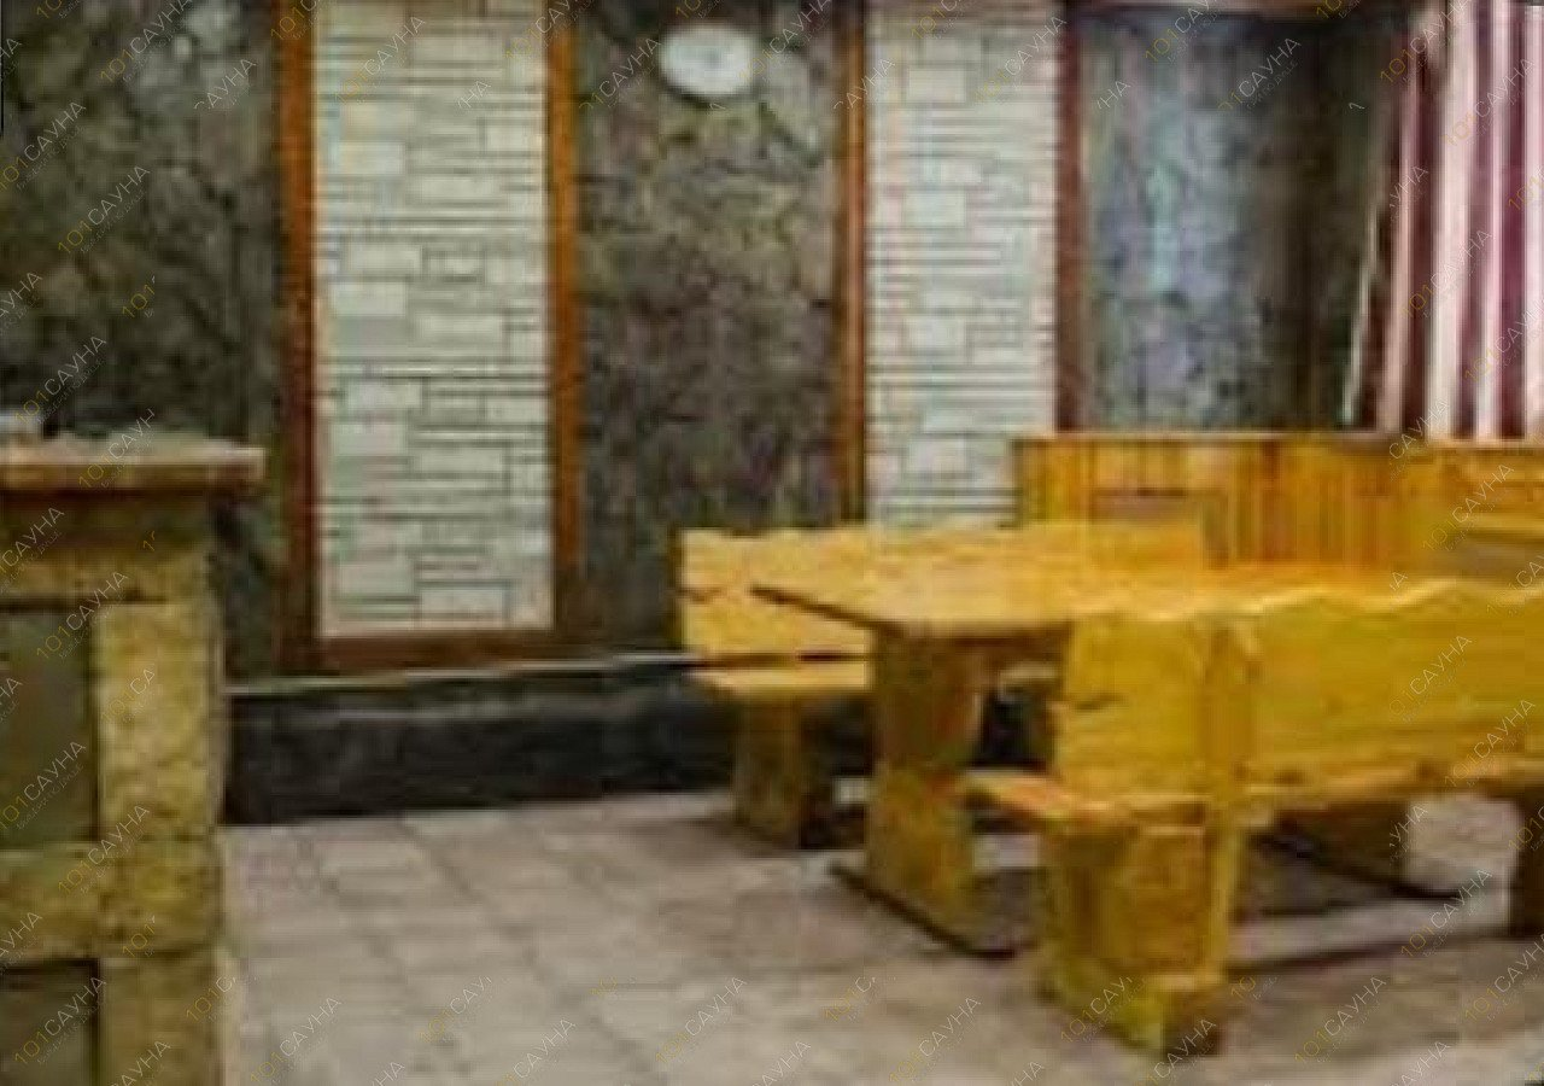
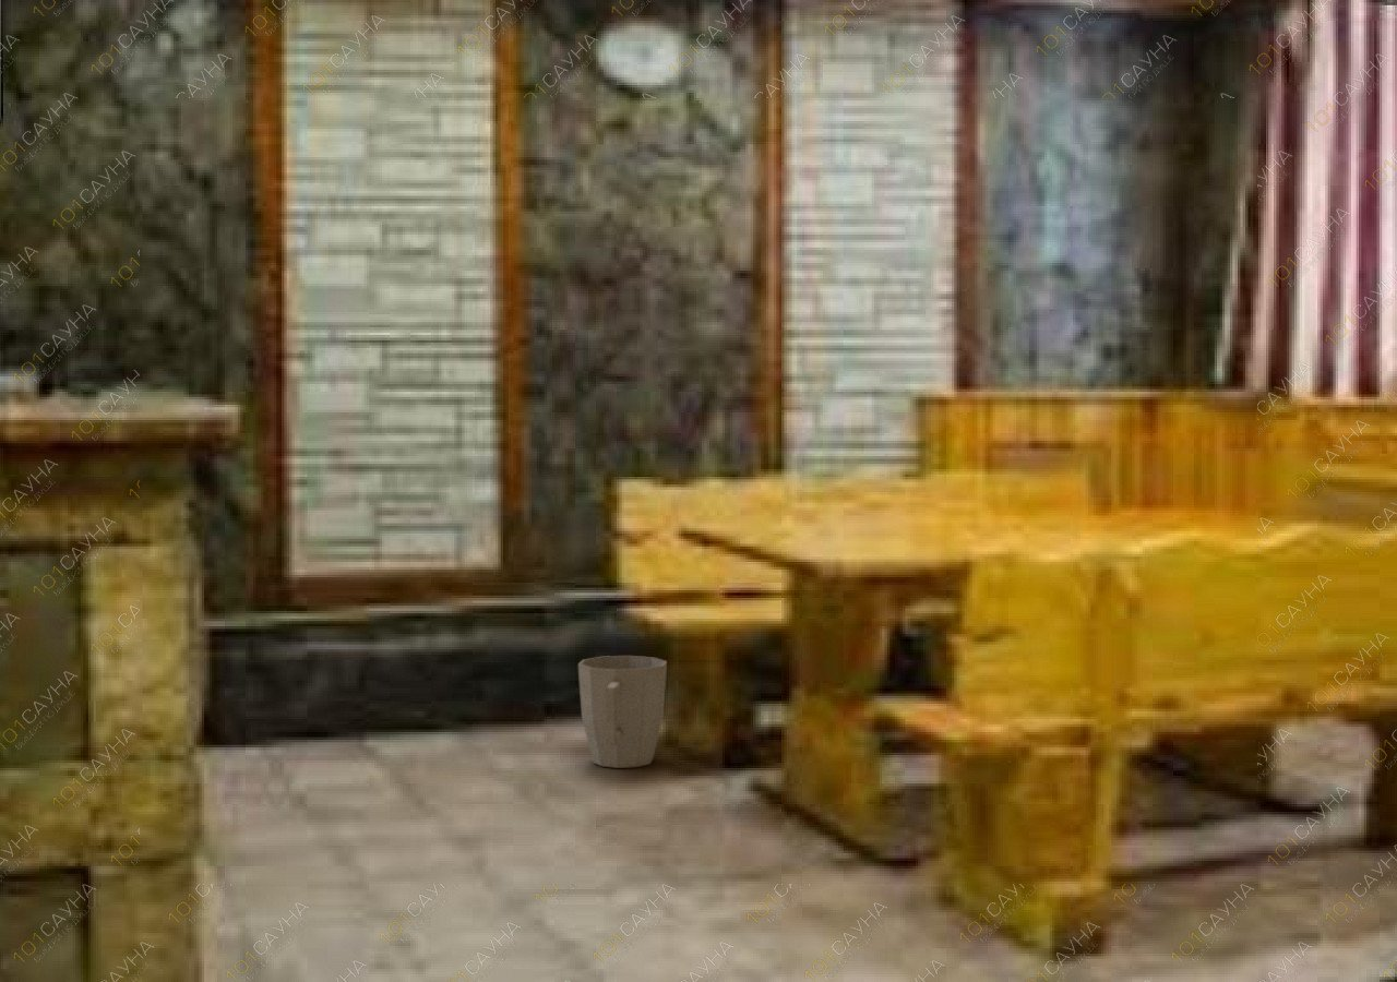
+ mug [577,655,668,769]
